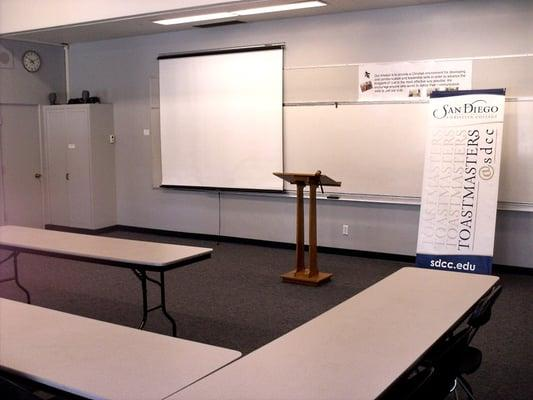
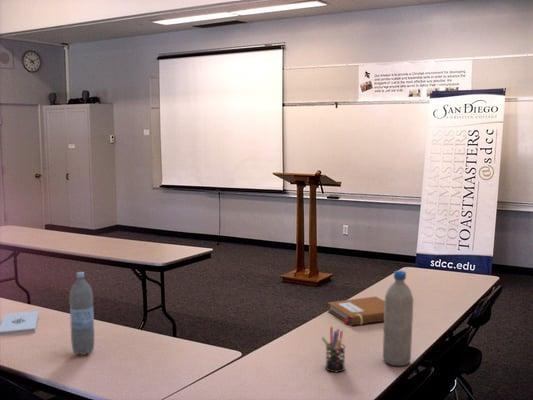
+ notepad [0,310,40,337]
+ water bottle [68,271,95,356]
+ notebook [327,296,385,327]
+ pen holder [321,326,346,373]
+ water bottle [382,269,414,367]
